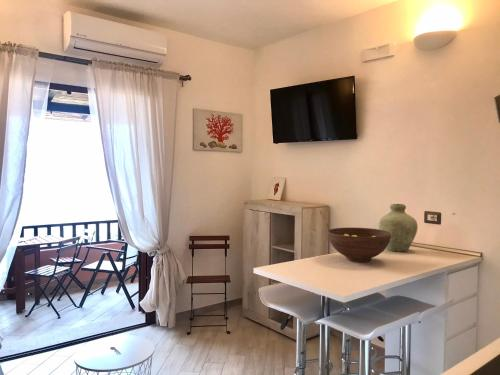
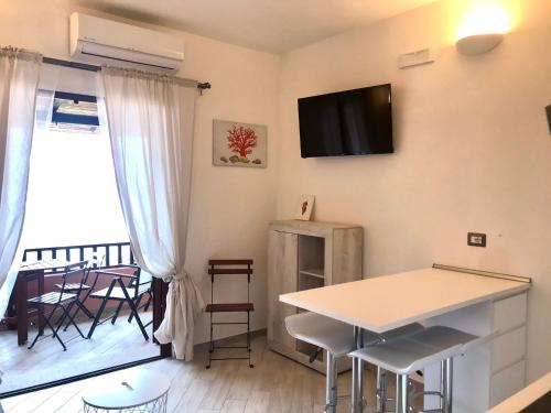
- vase [378,203,419,252]
- fruit bowl [327,227,391,263]
